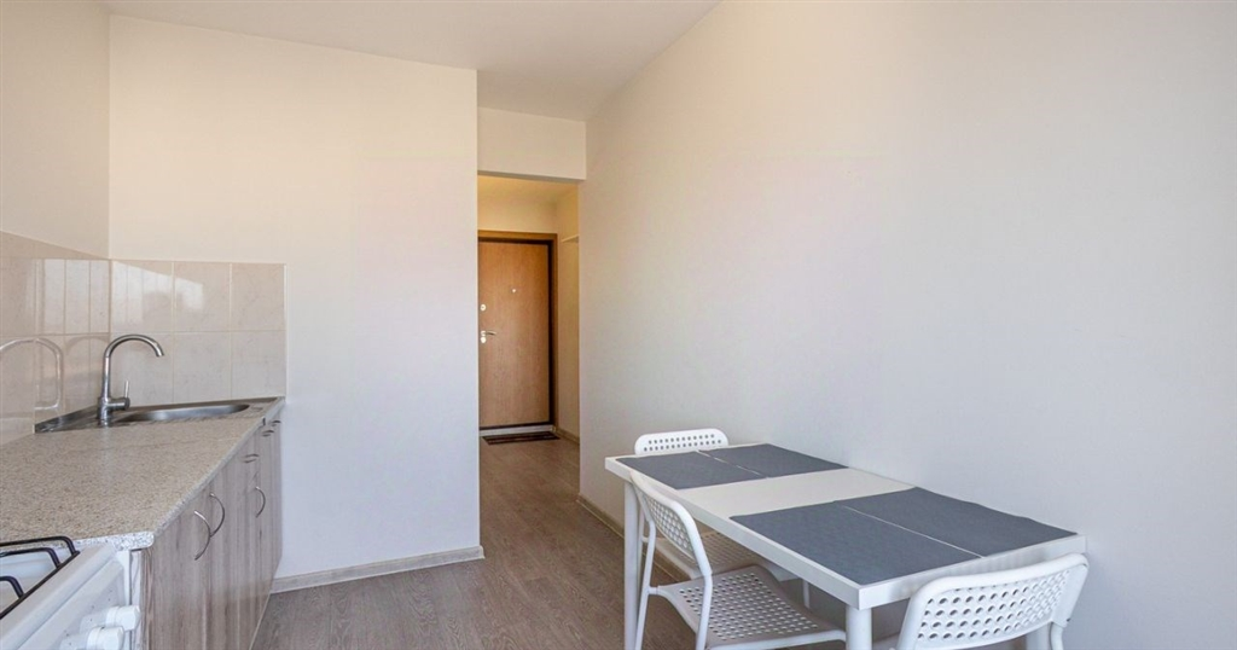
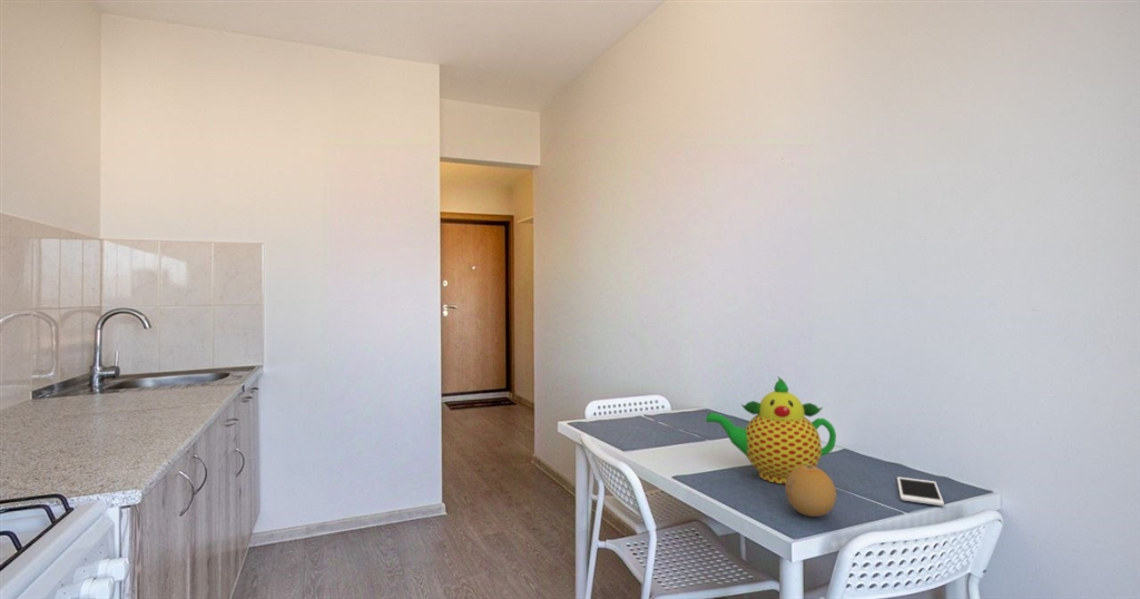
+ teapot [705,376,837,485]
+ fruit [785,465,837,518]
+ cell phone [896,477,945,507]
